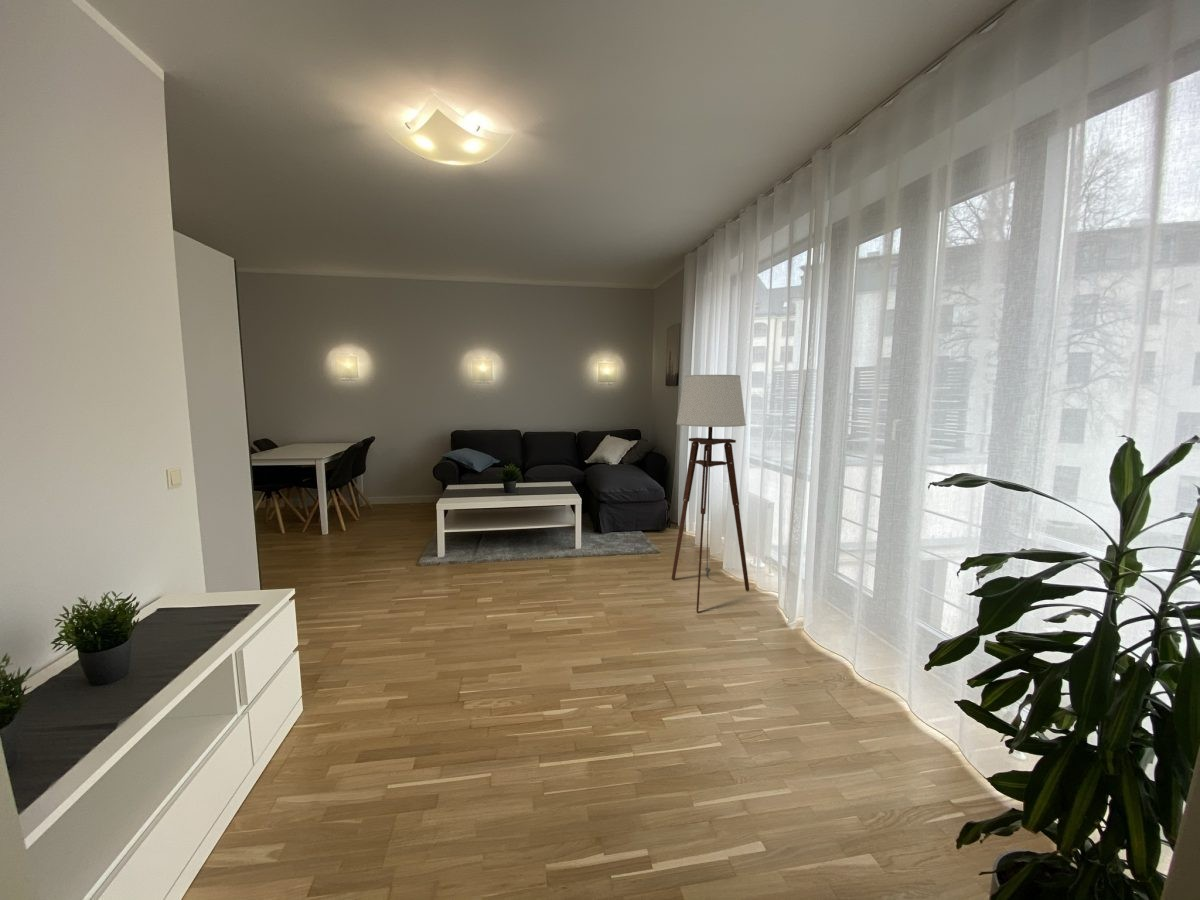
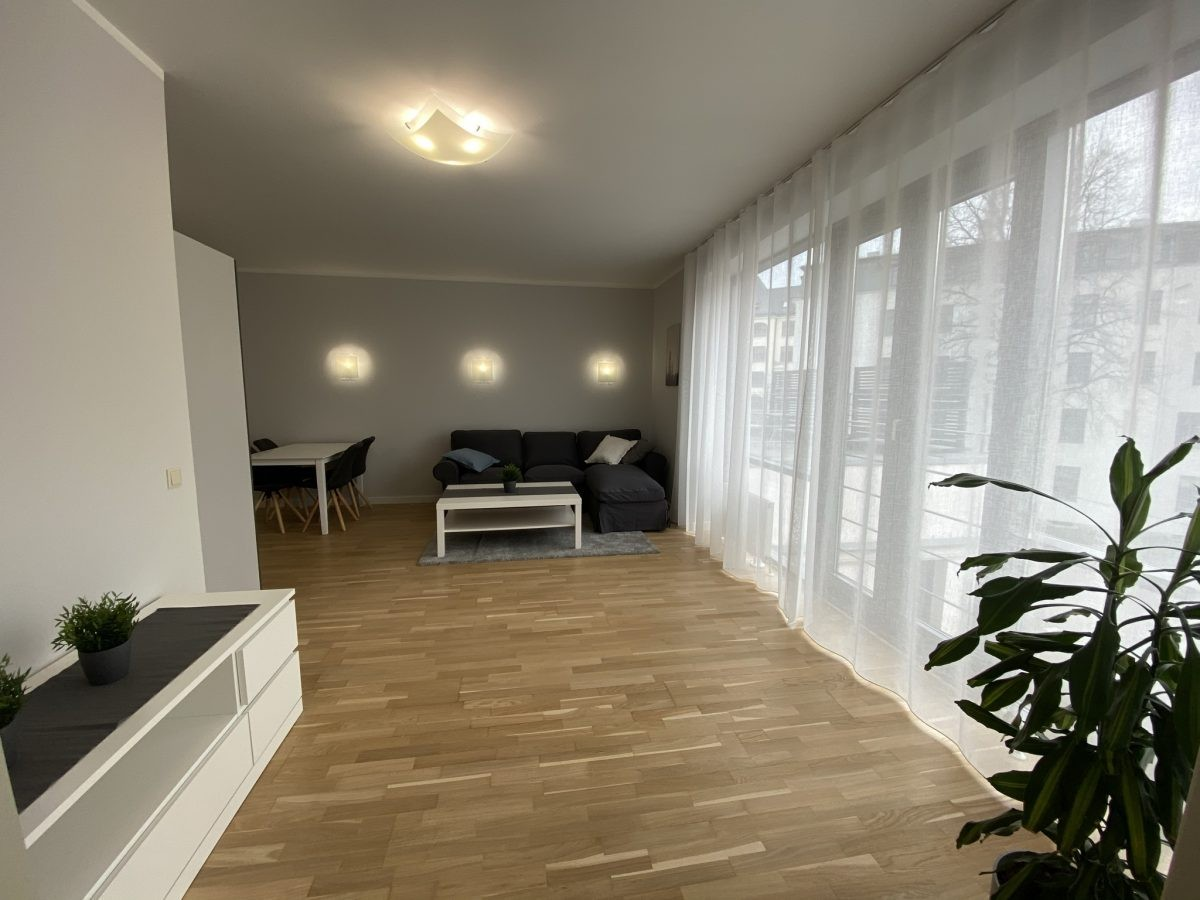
- floor lamp [671,374,750,613]
